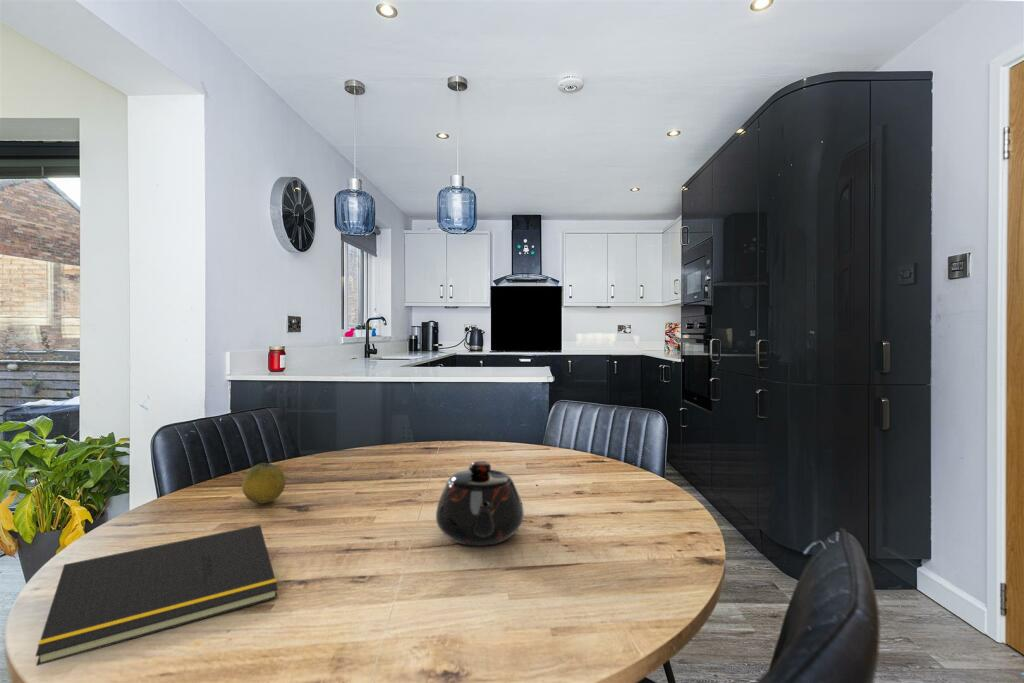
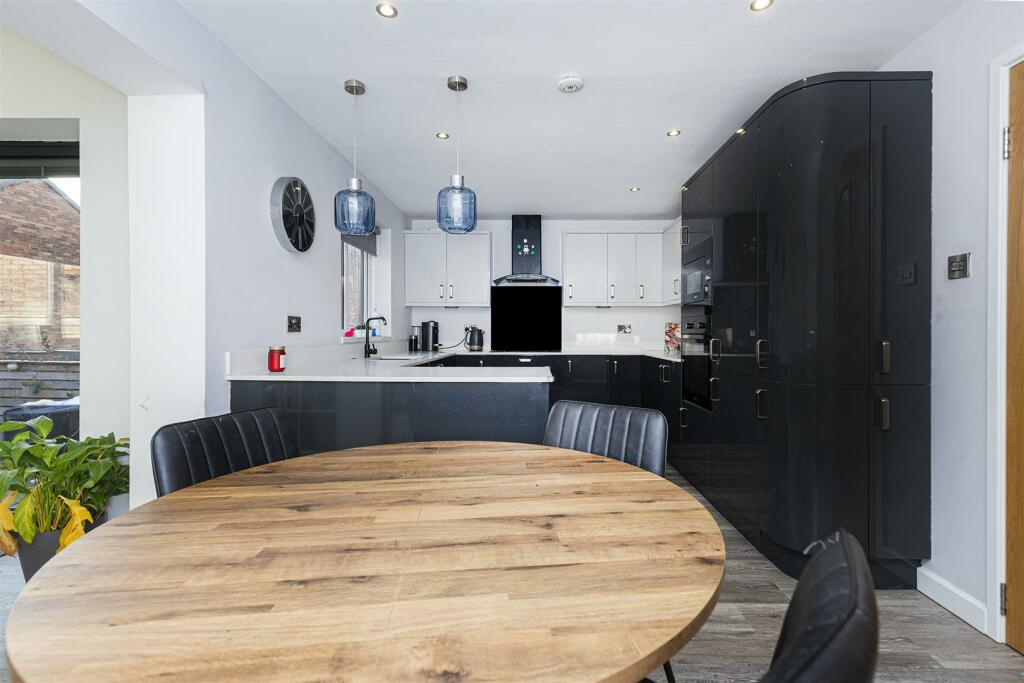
- notepad [35,524,279,667]
- fruit [241,462,287,505]
- teapot [435,460,525,547]
